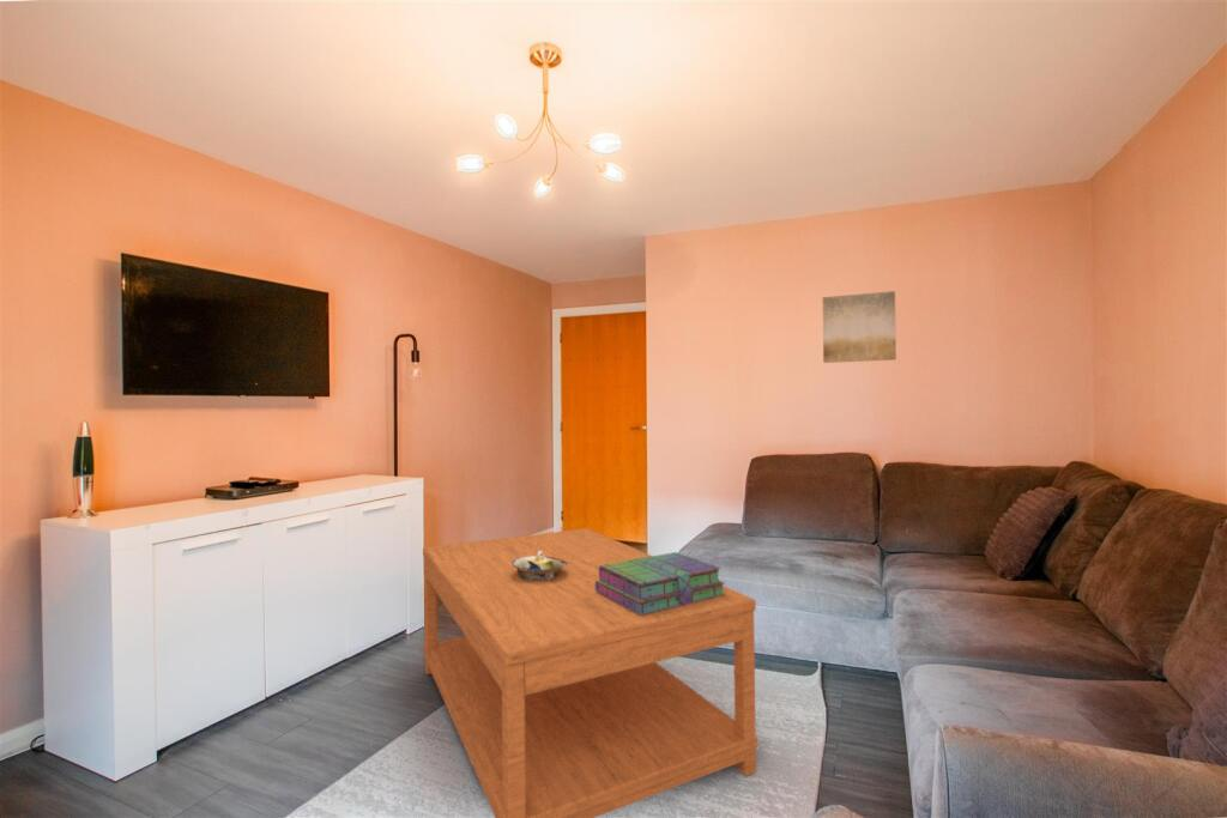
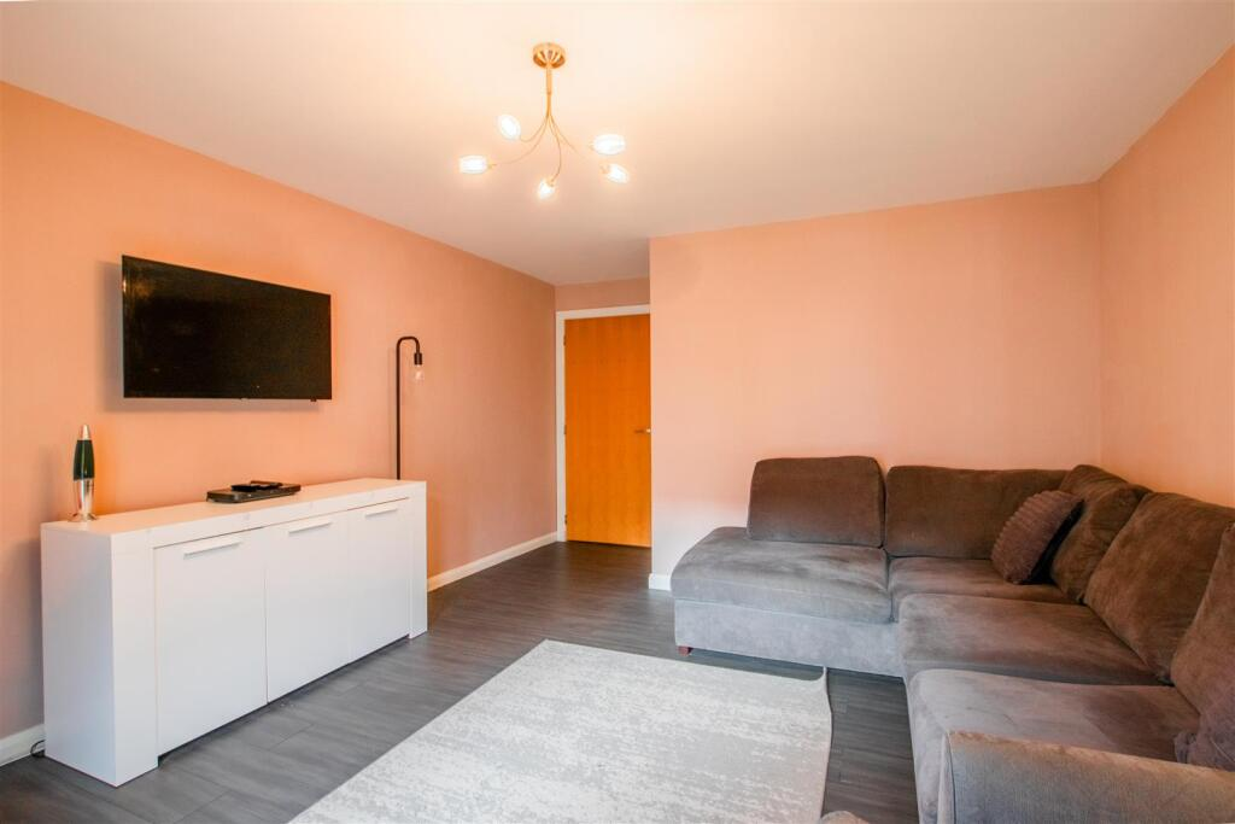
- wall art [822,290,897,364]
- decorative bowl [512,551,568,581]
- stack of books [596,551,726,616]
- coffee table [422,527,758,818]
